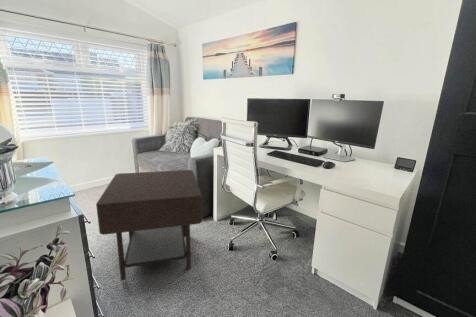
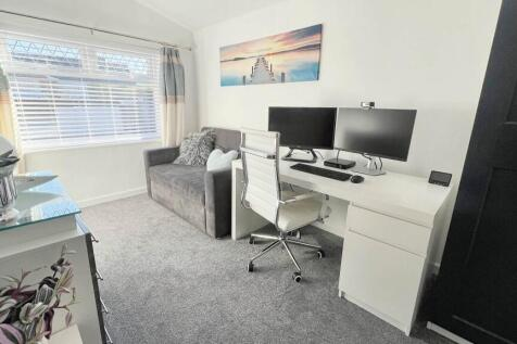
- side table [95,169,203,282]
